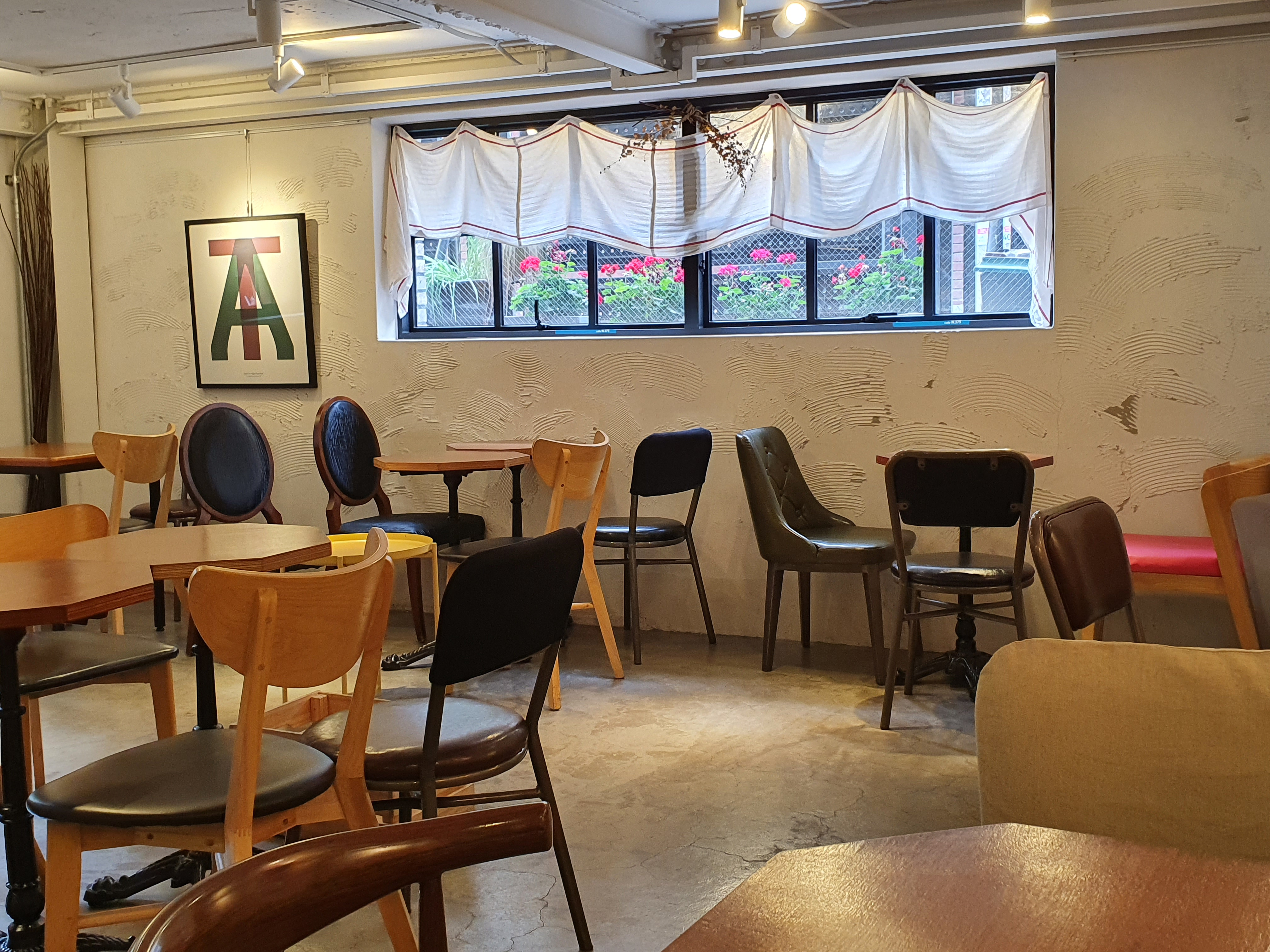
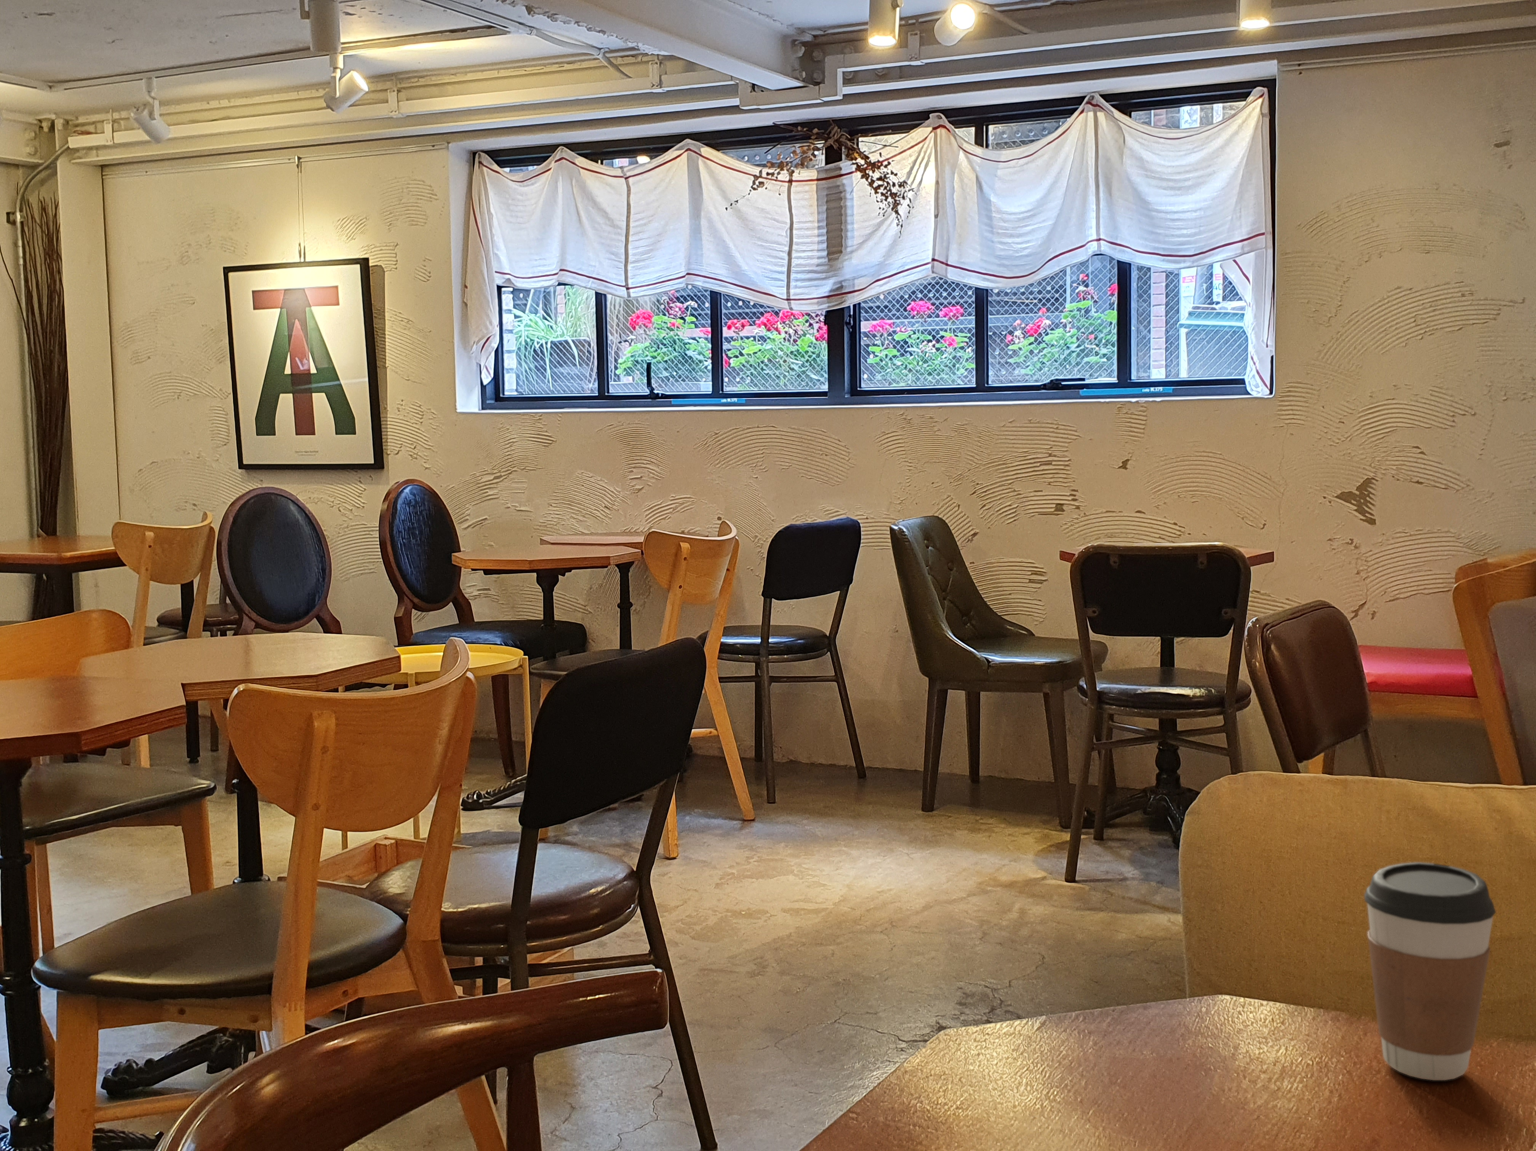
+ coffee cup [1364,862,1496,1081]
